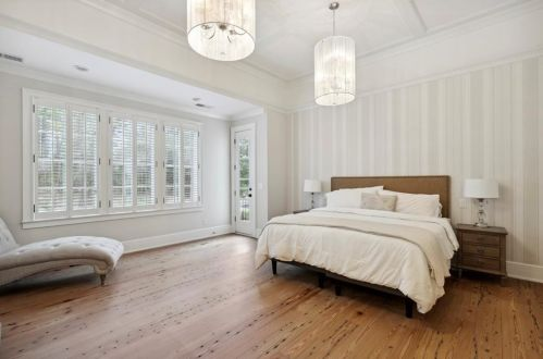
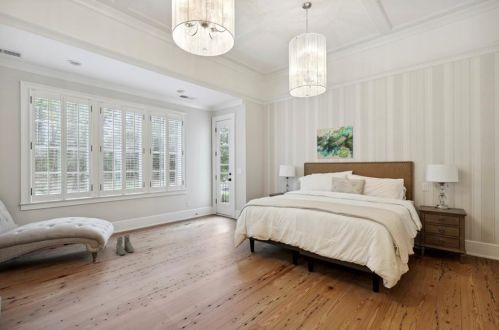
+ wall art [316,125,354,160]
+ boots [115,234,135,256]
